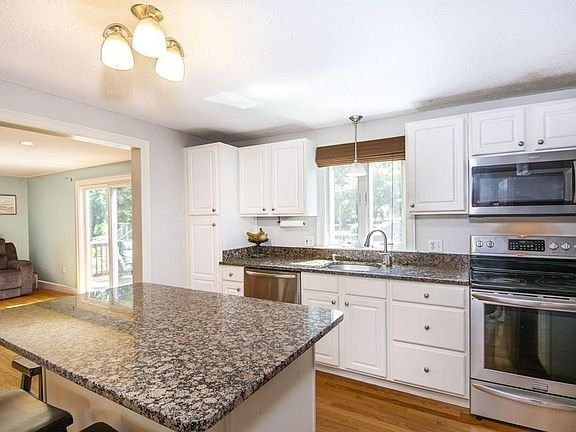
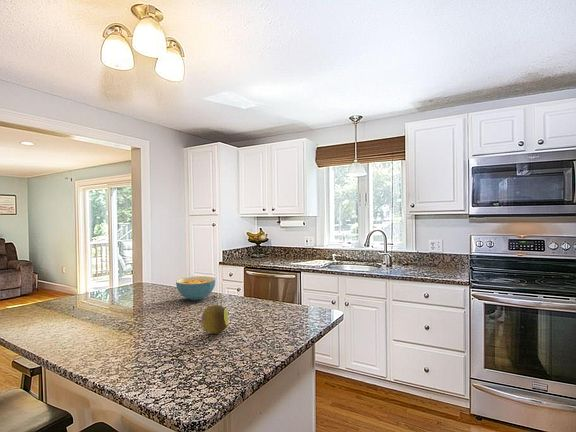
+ cereal bowl [175,275,216,301]
+ fruit [200,304,229,335]
